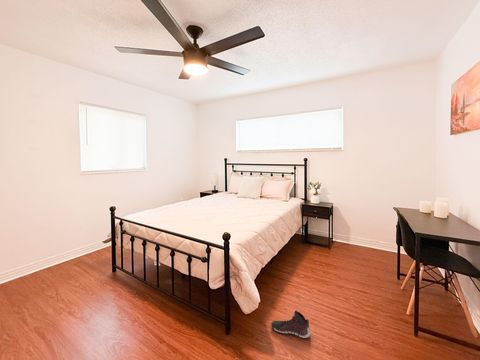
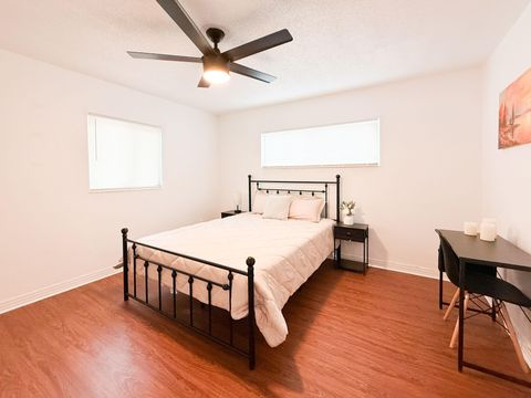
- sneaker [270,309,311,339]
